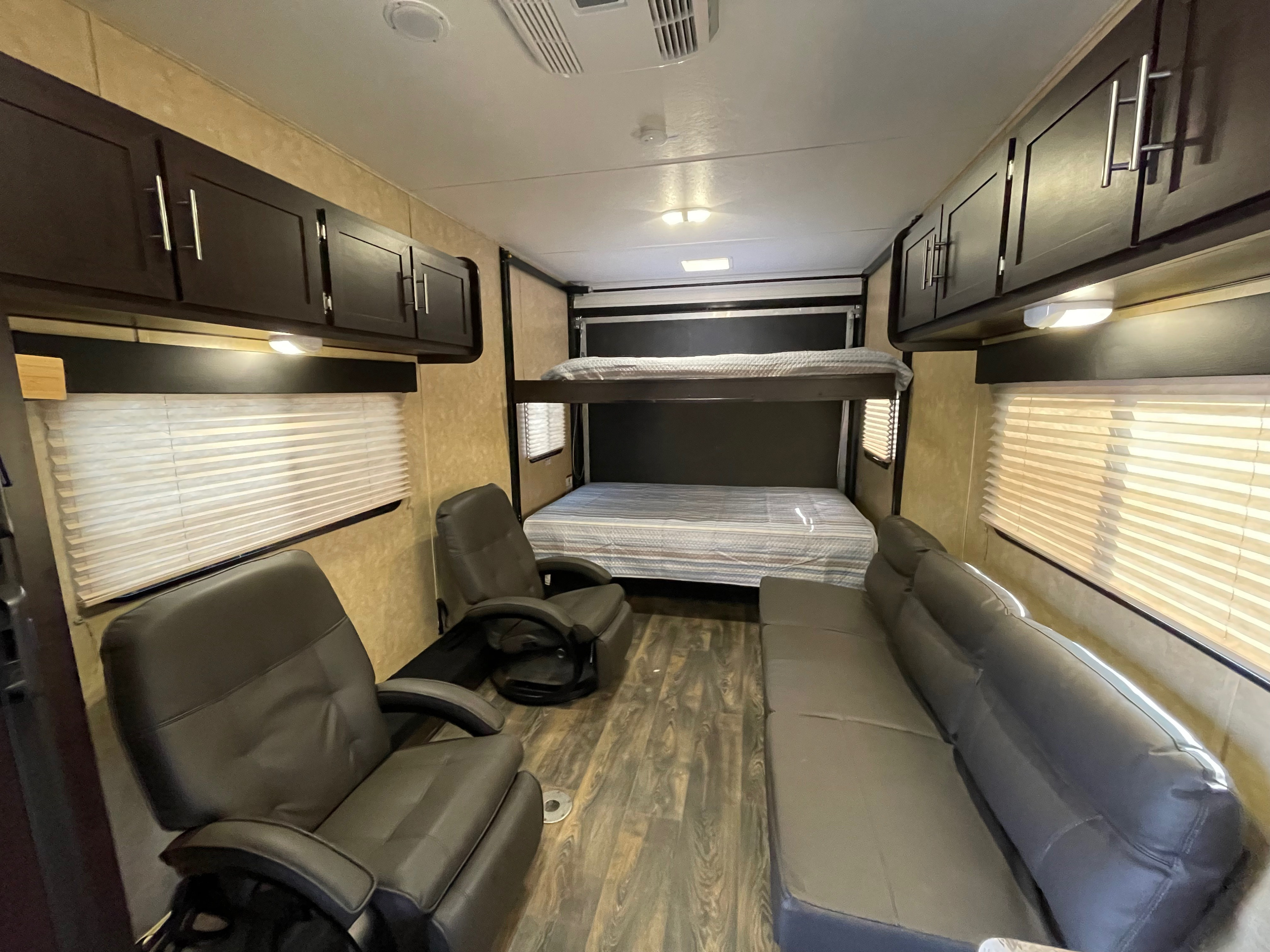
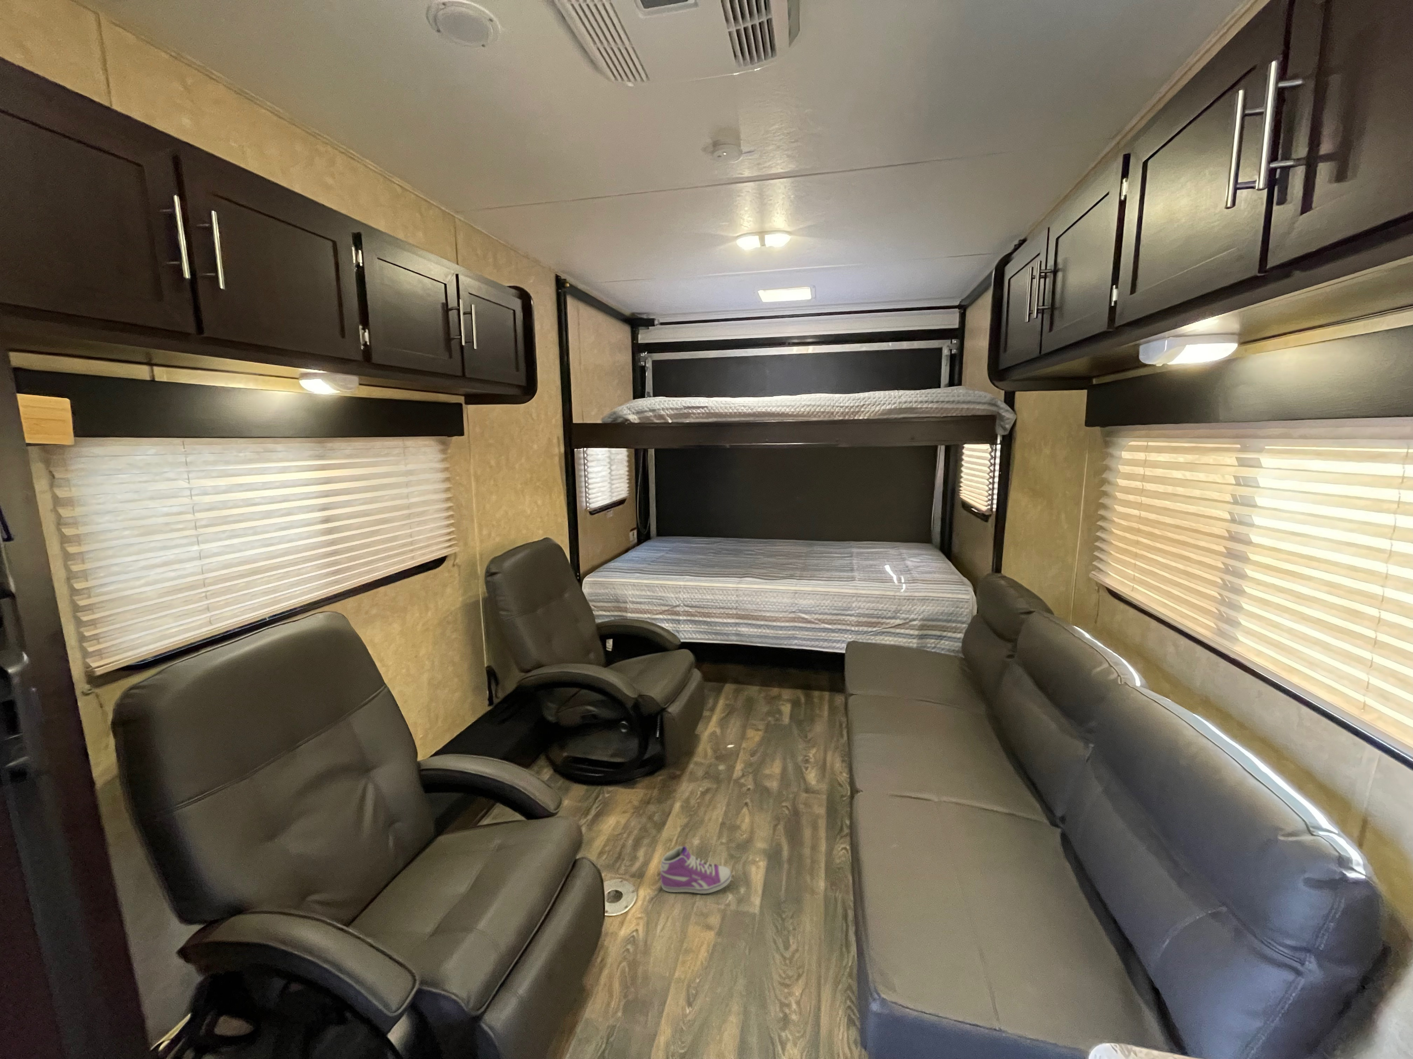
+ sneaker [660,845,732,893]
